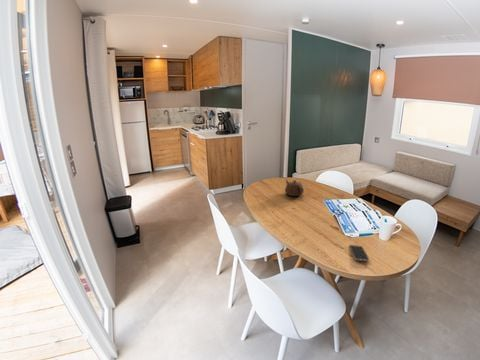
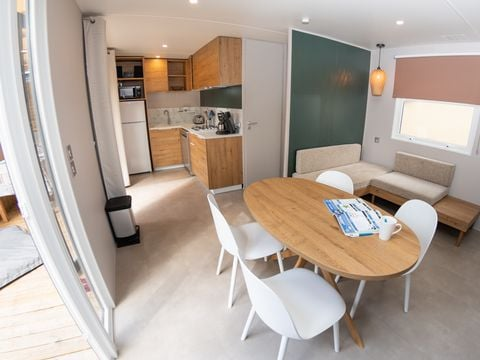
- smartphone [348,244,371,262]
- teapot [284,179,305,197]
